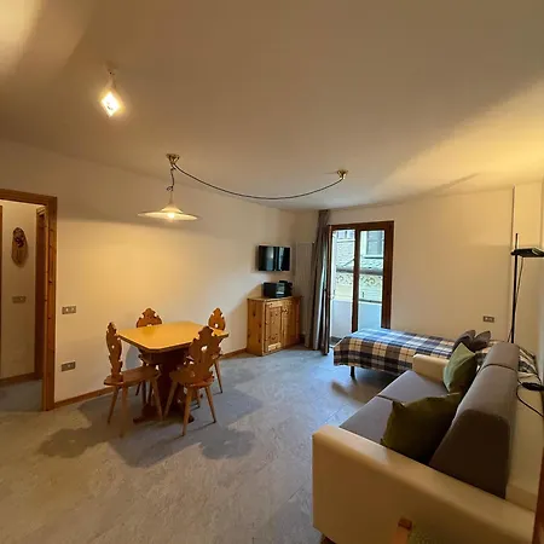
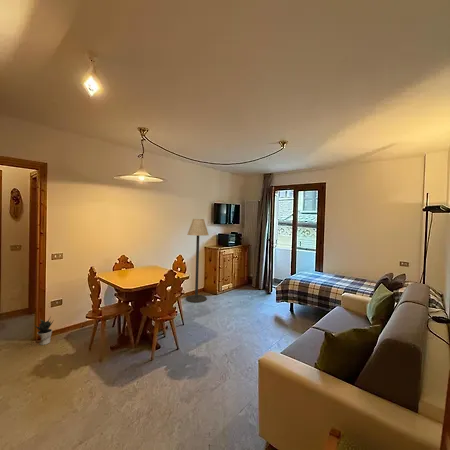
+ potted plant [32,316,55,346]
+ floor lamp [185,218,209,303]
